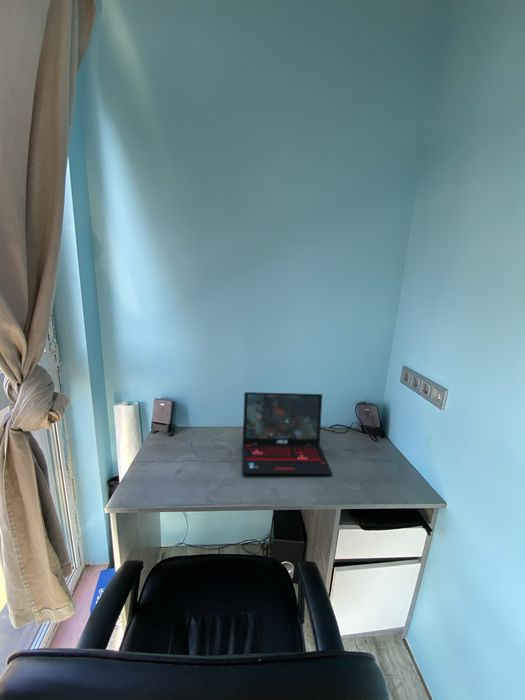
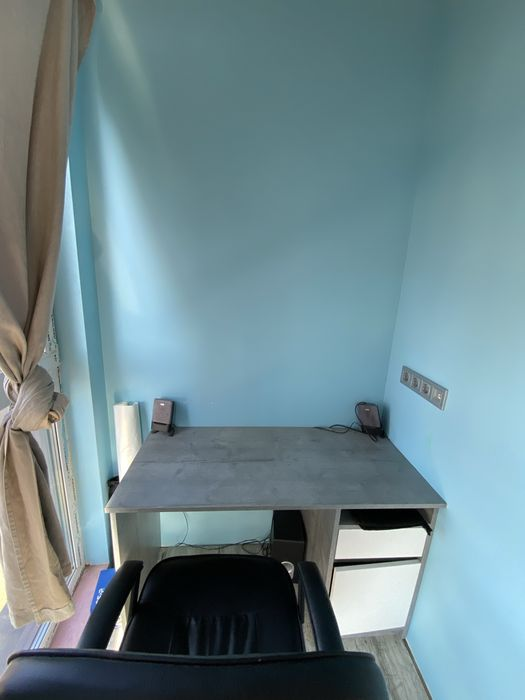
- laptop [242,391,333,476]
